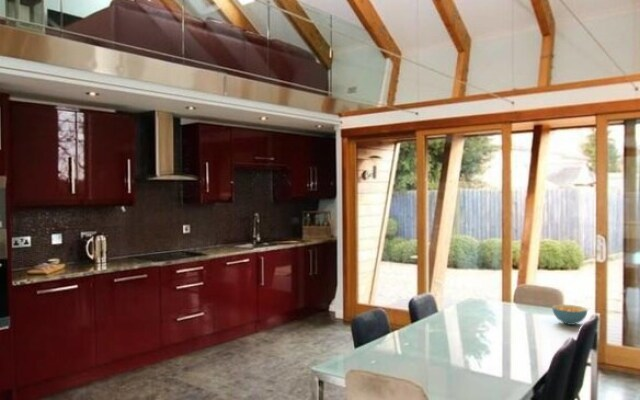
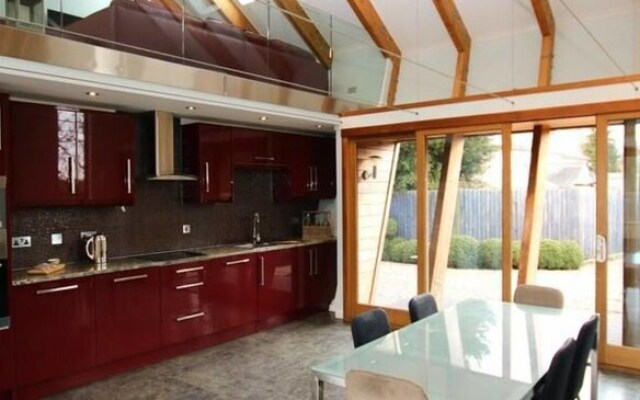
- cereal bowl [551,304,588,326]
